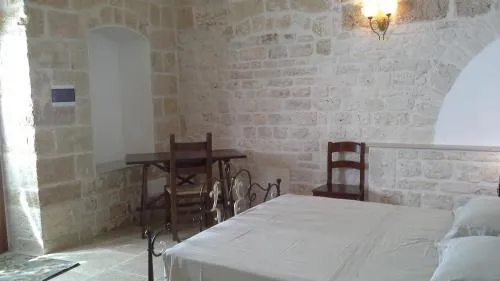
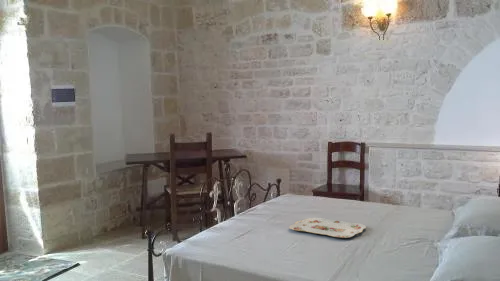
+ serving tray [288,217,367,239]
